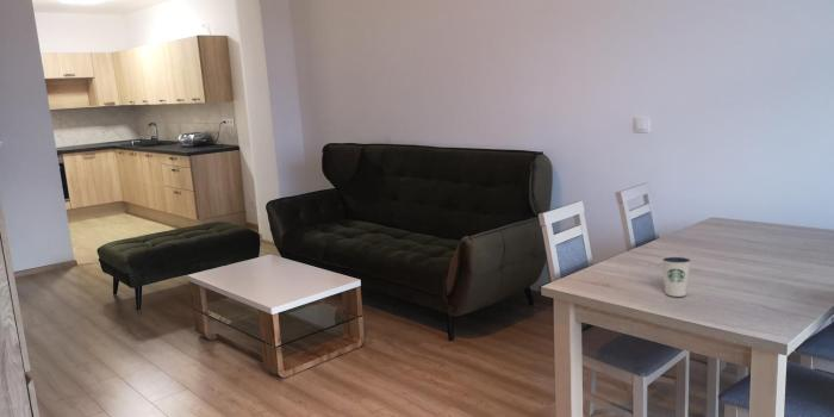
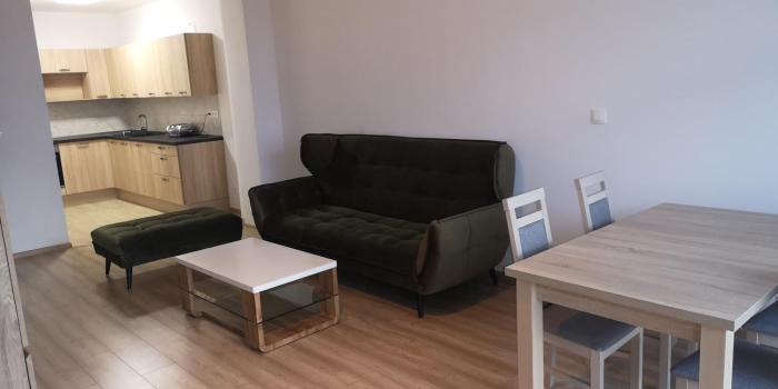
- dixie cup [660,255,693,298]
